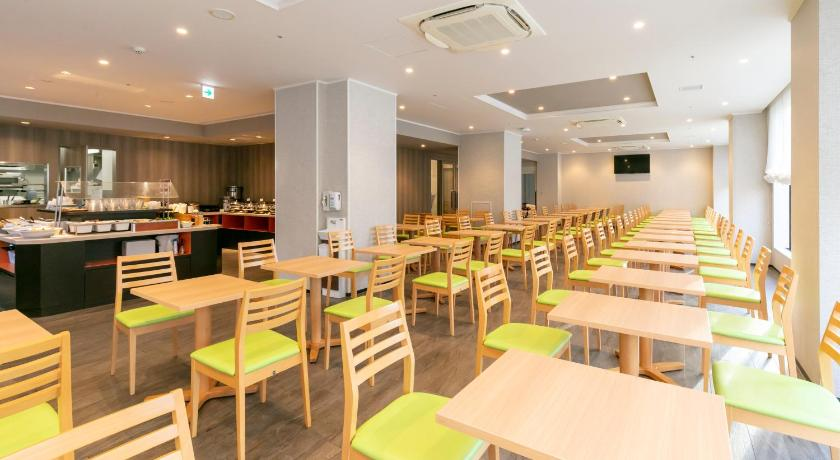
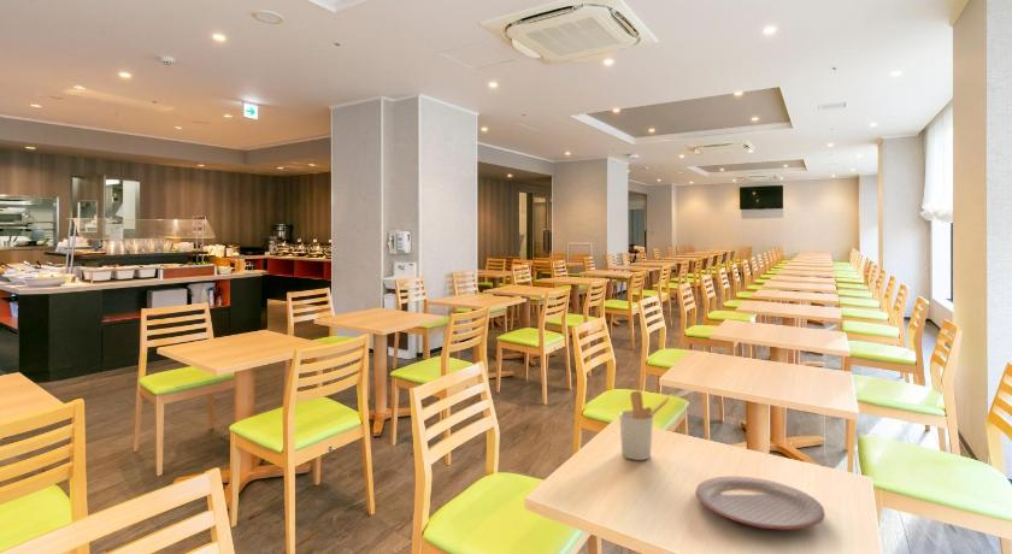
+ utensil holder [618,389,671,461]
+ plate [694,476,826,531]
